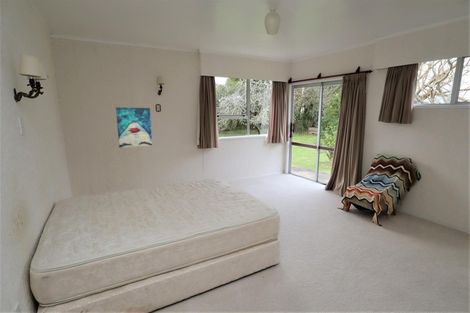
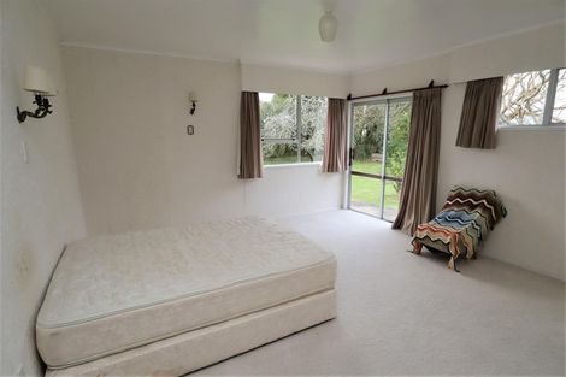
- wall art [115,106,153,148]
